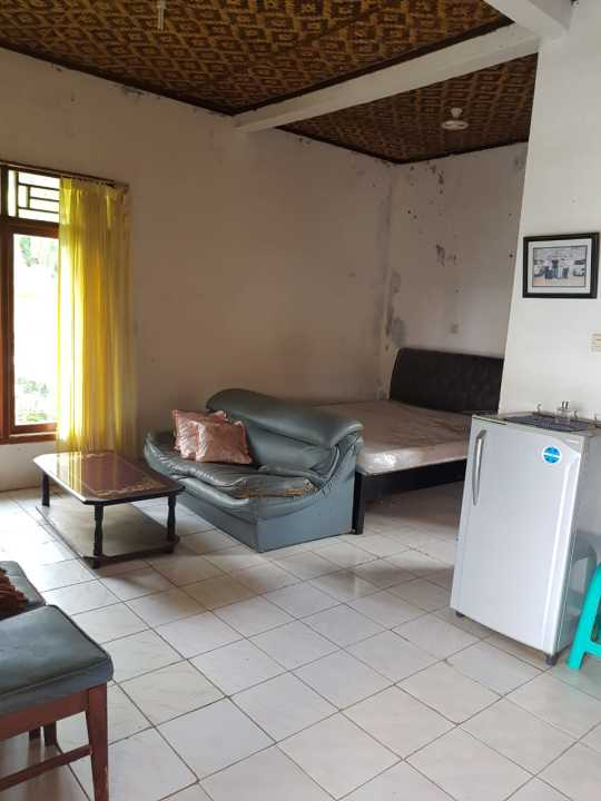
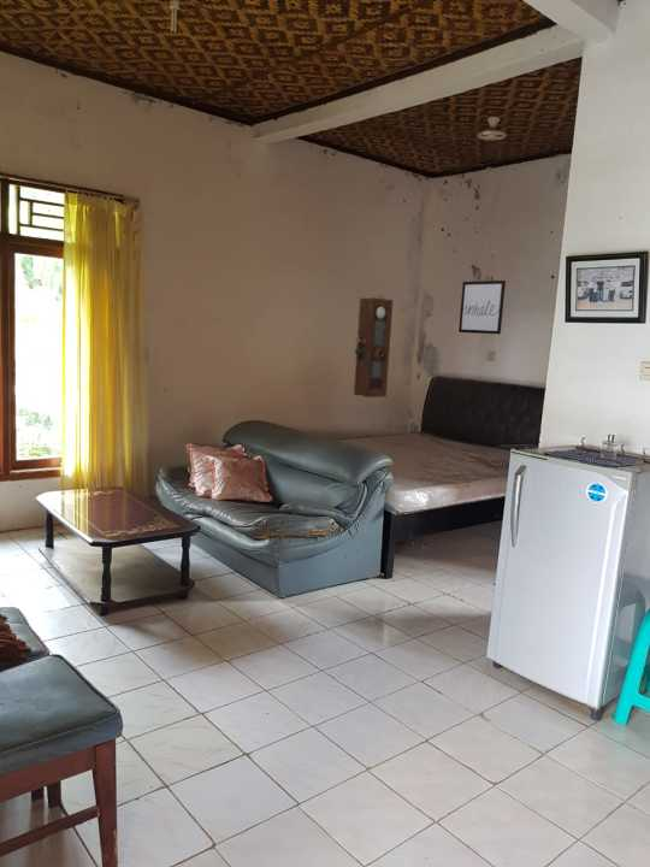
+ pendulum clock [353,296,394,399]
+ wall art [457,279,507,335]
